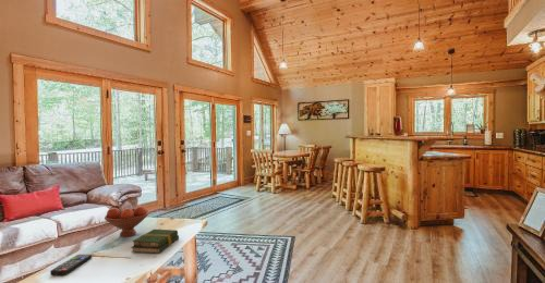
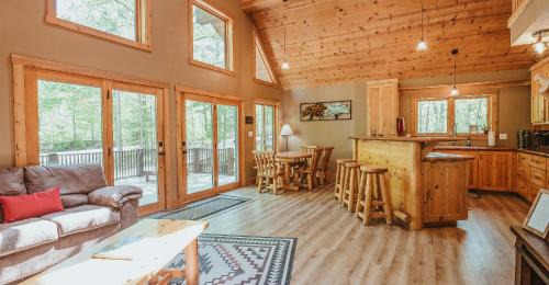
- remote control [49,254,93,276]
- book [130,229,180,254]
- fruit bowl [104,205,150,238]
